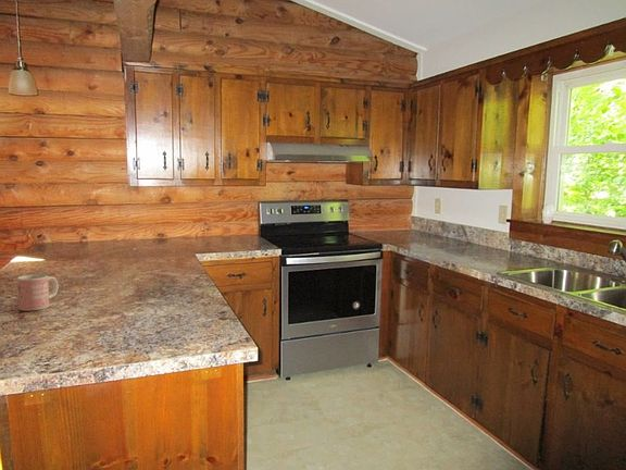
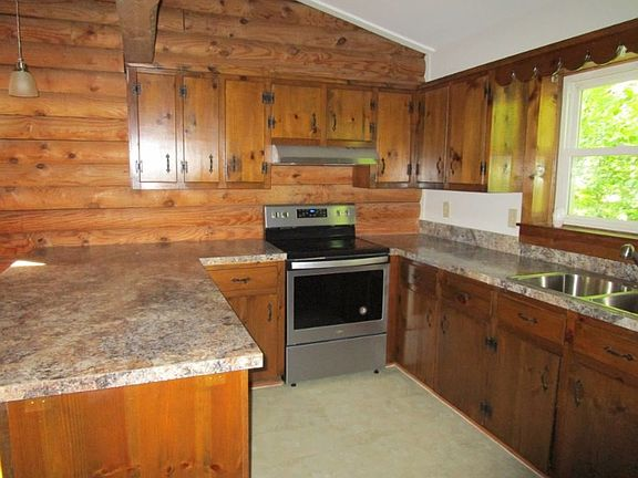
- mug [16,273,59,312]
